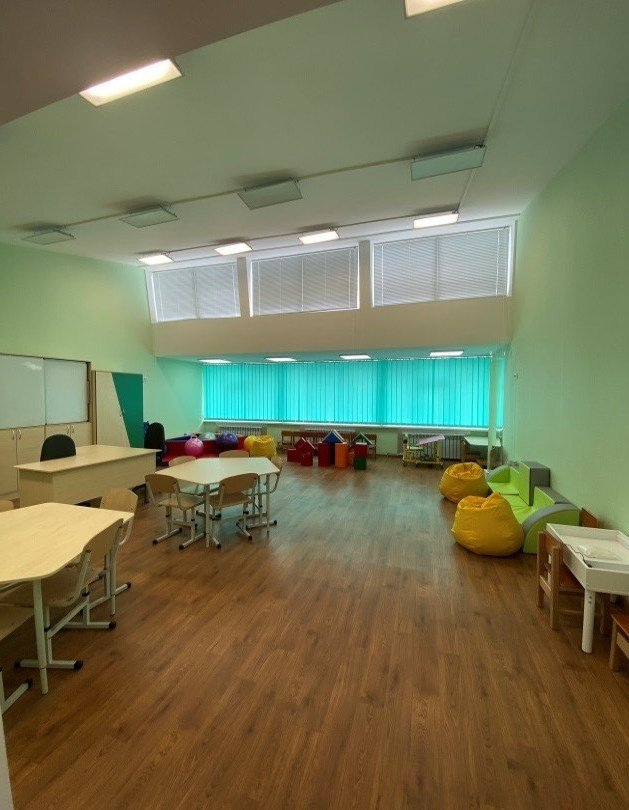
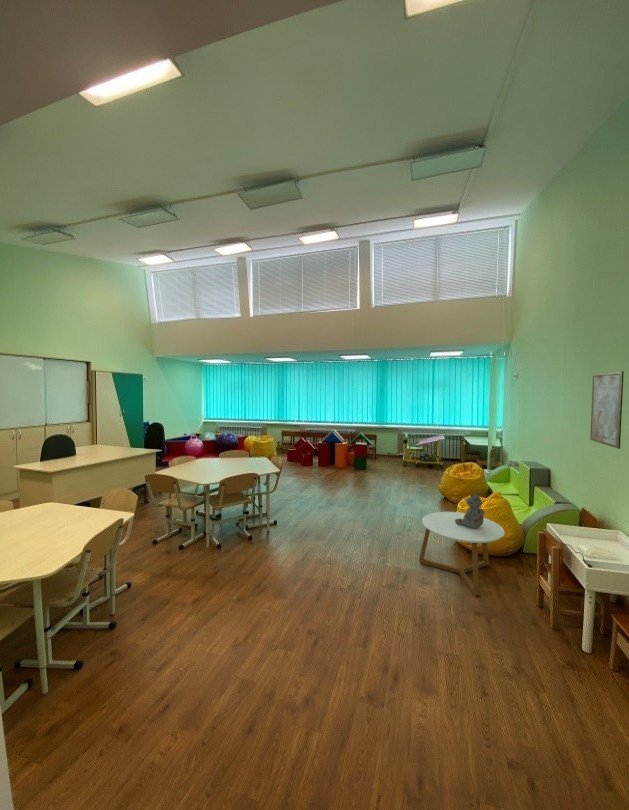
+ wall art [589,370,625,450]
+ stuffed bear [455,491,485,528]
+ coffee table [418,511,505,597]
